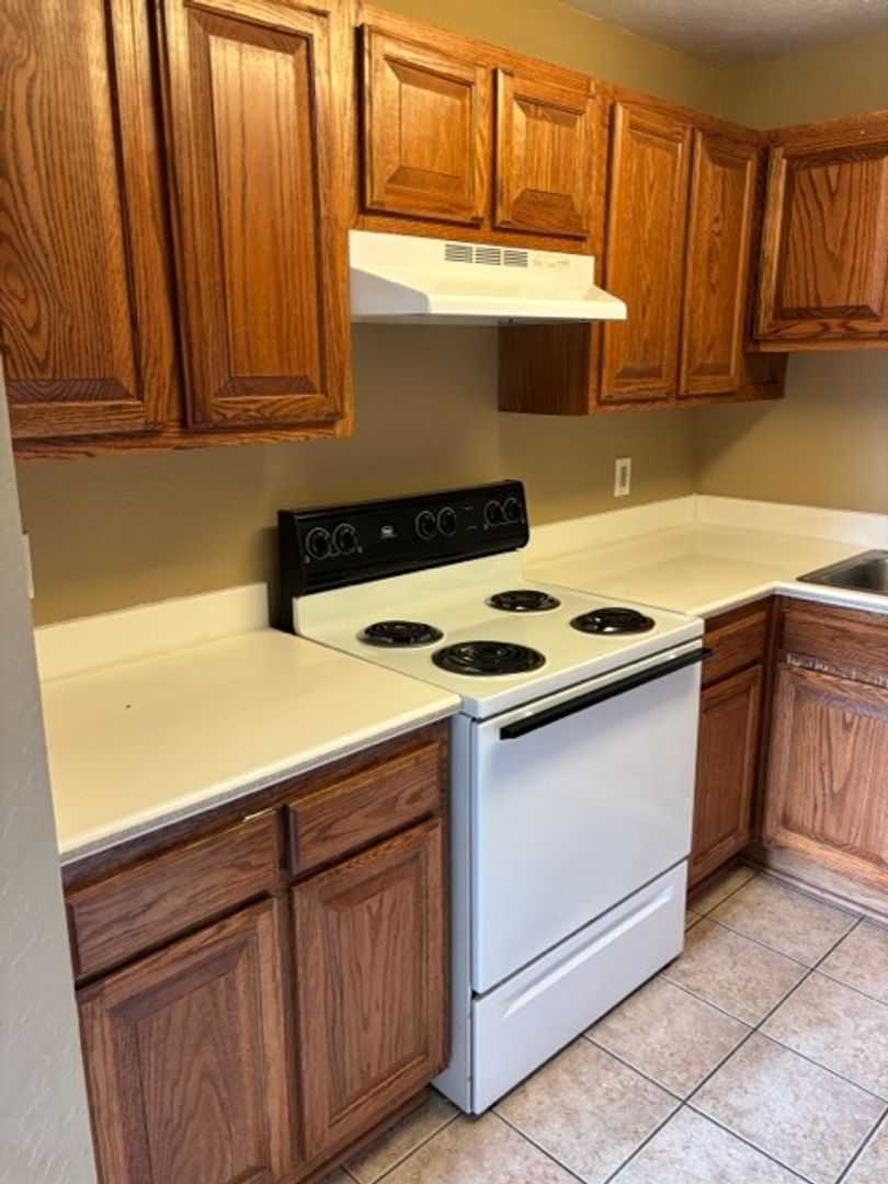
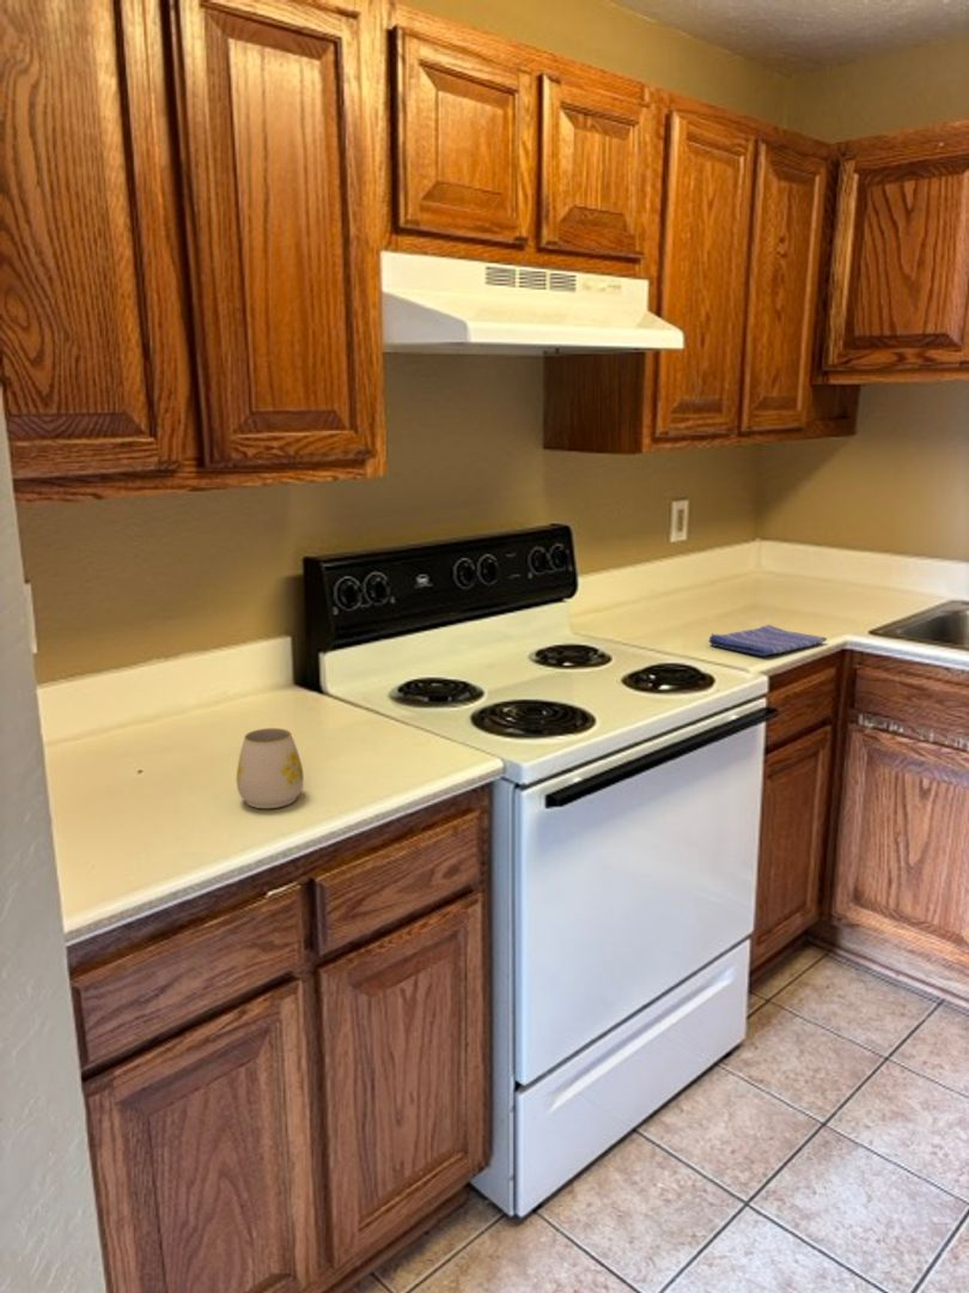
+ mug [236,727,305,809]
+ dish towel [707,624,828,657]
